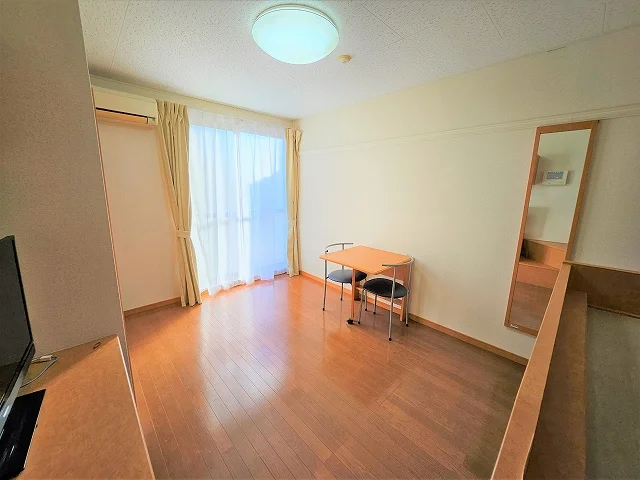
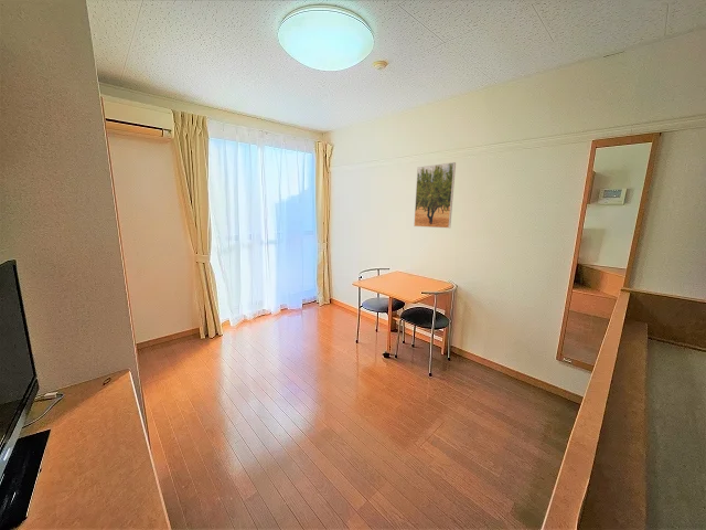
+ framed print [413,161,457,229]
